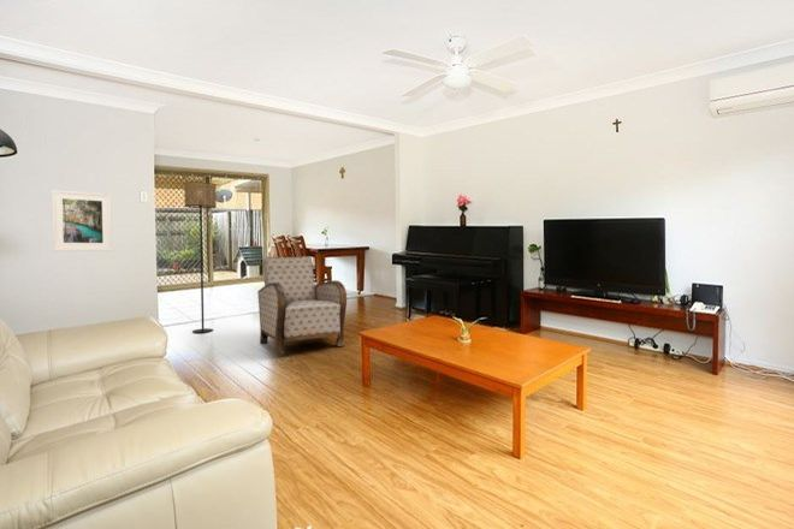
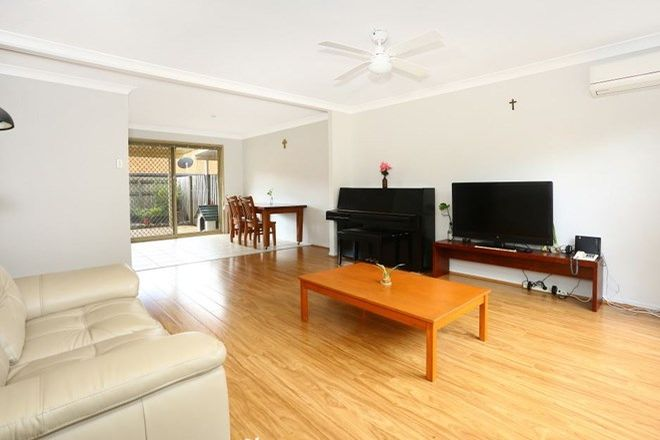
- armchair [256,255,348,356]
- floor lamp [183,180,218,334]
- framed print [51,189,113,251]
